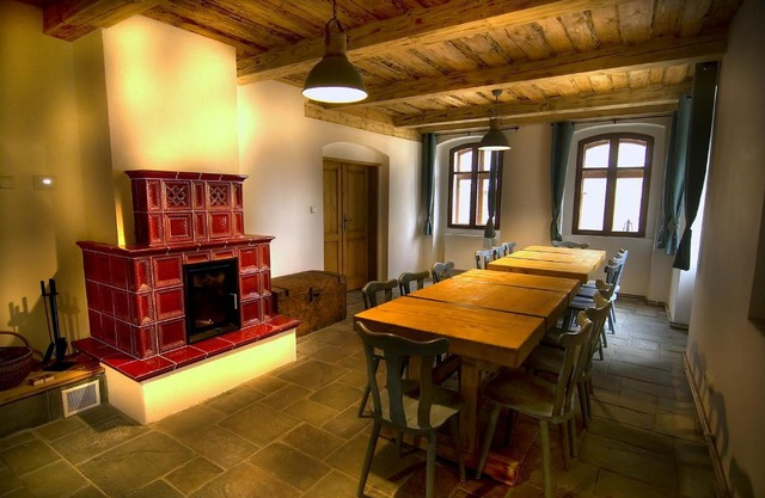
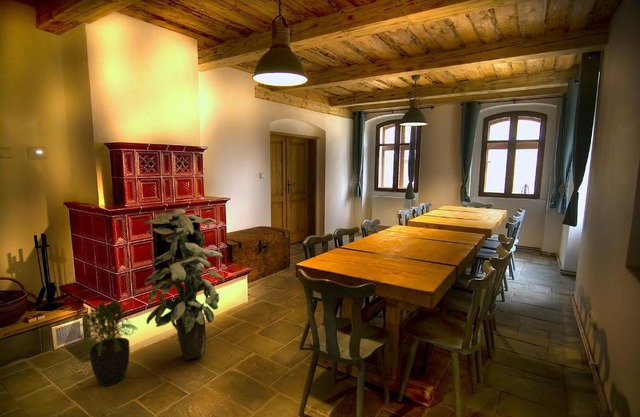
+ potted plant [74,299,137,387]
+ indoor plant [143,208,226,361]
